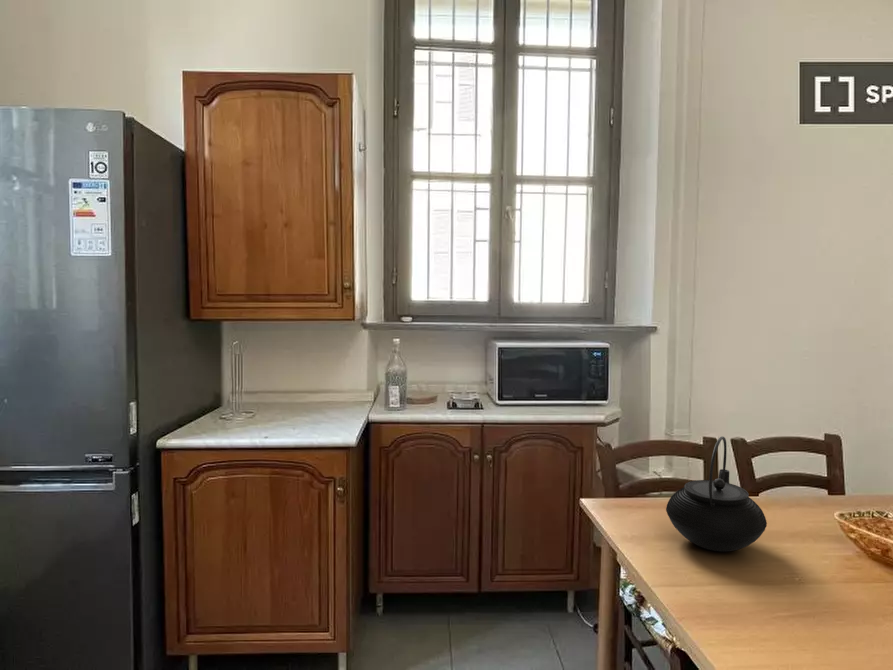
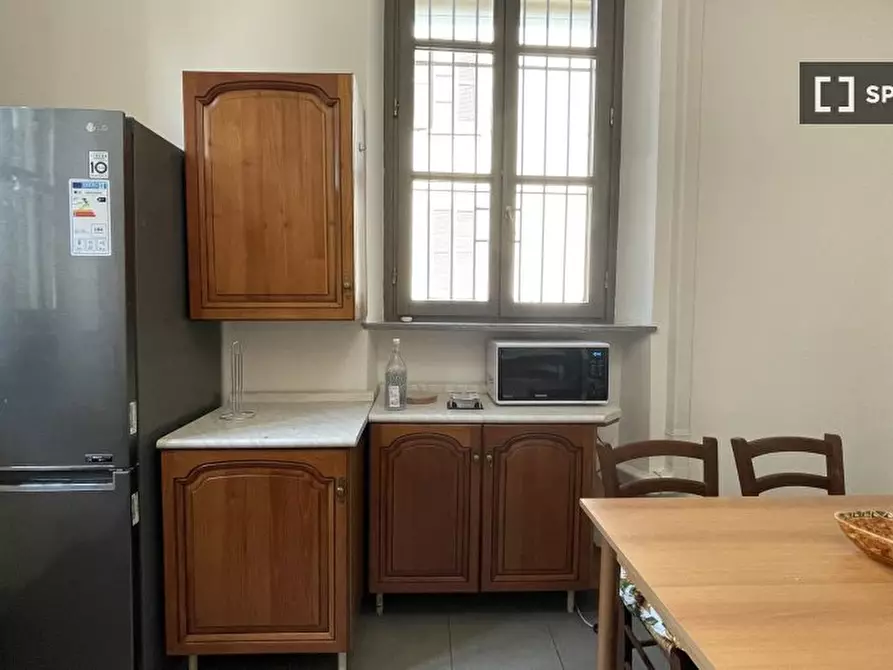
- teapot [665,436,768,553]
